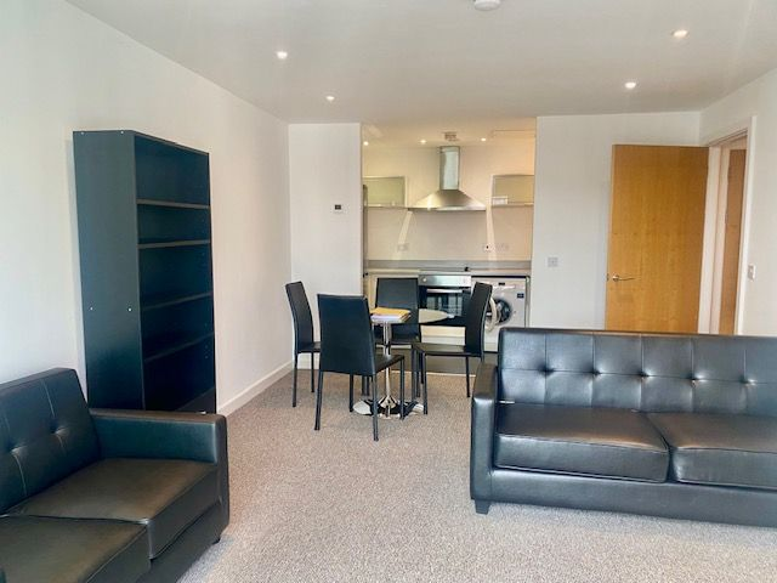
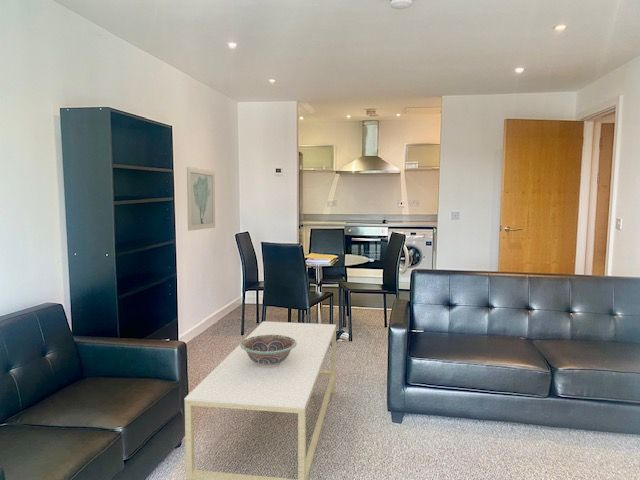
+ decorative bowl [239,335,297,368]
+ coffee table [184,320,337,480]
+ wall art [186,166,216,232]
